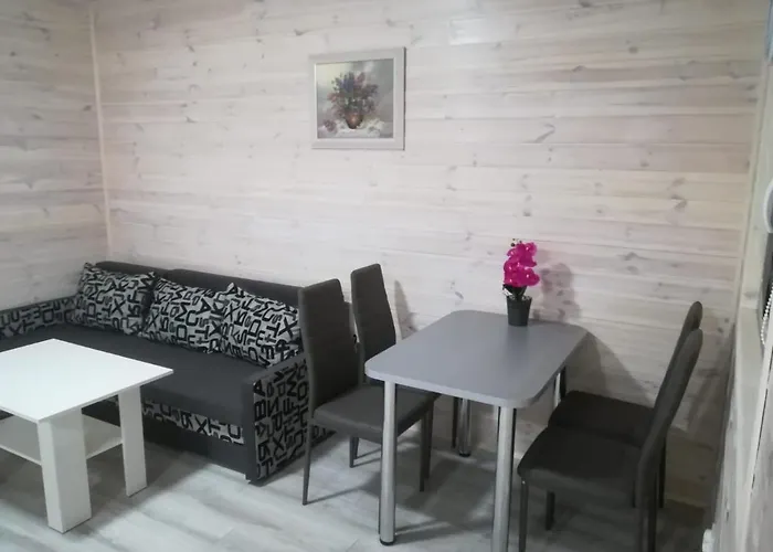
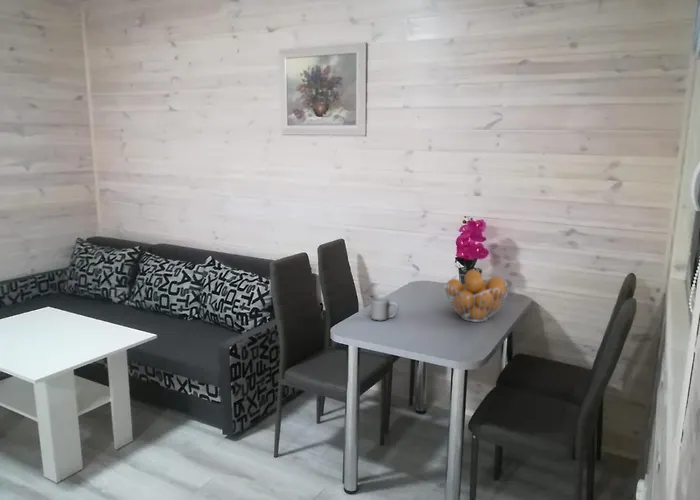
+ mug [370,296,400,322]
+ fruit basket [443,269,510,323]
